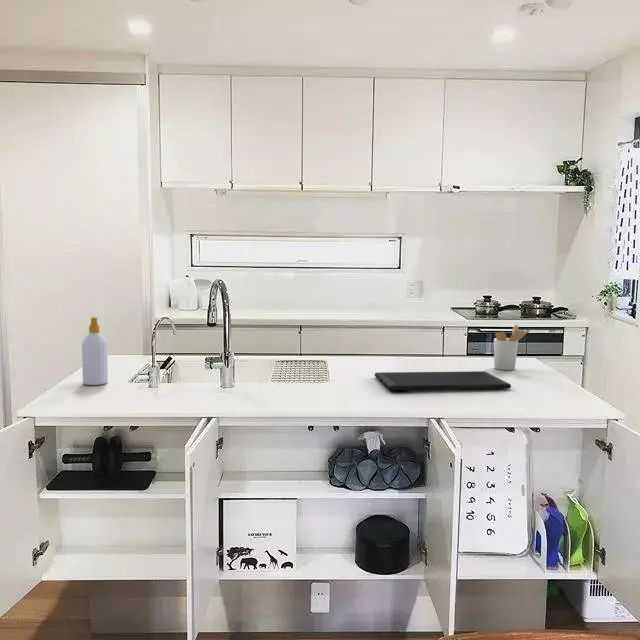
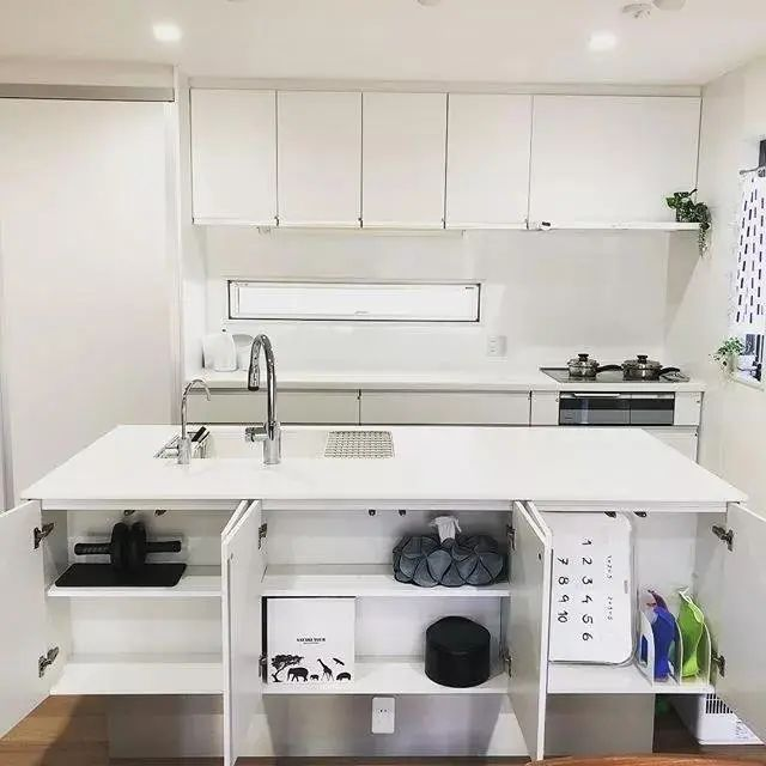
- cutting board [374,370,512,391]
- utensil holder [493,324,531,371]
- soap bottle [81,316,109,386]
